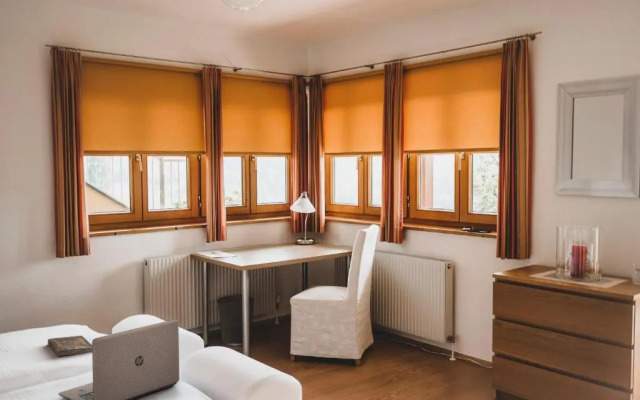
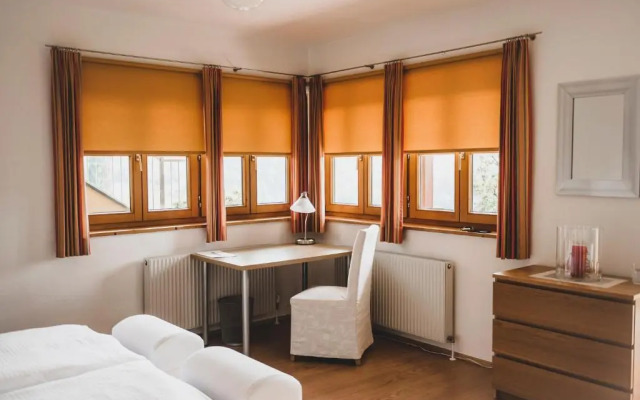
- laptop [57,318,180,400]
- book [47,335,92,358]
